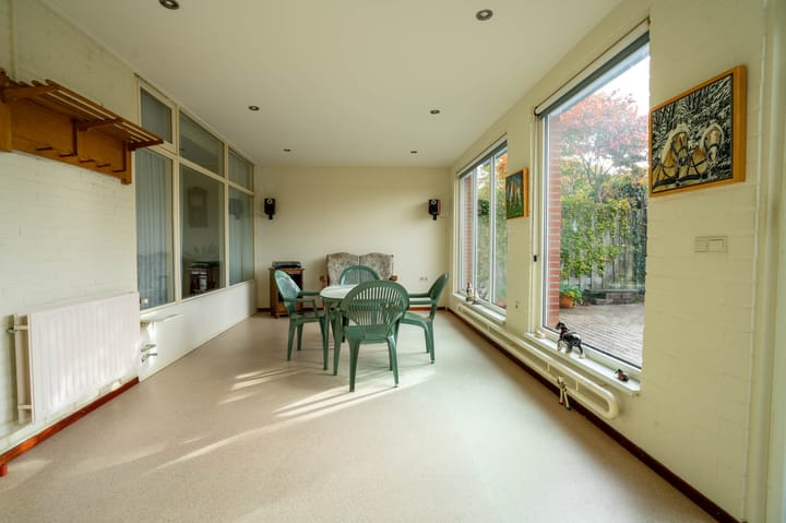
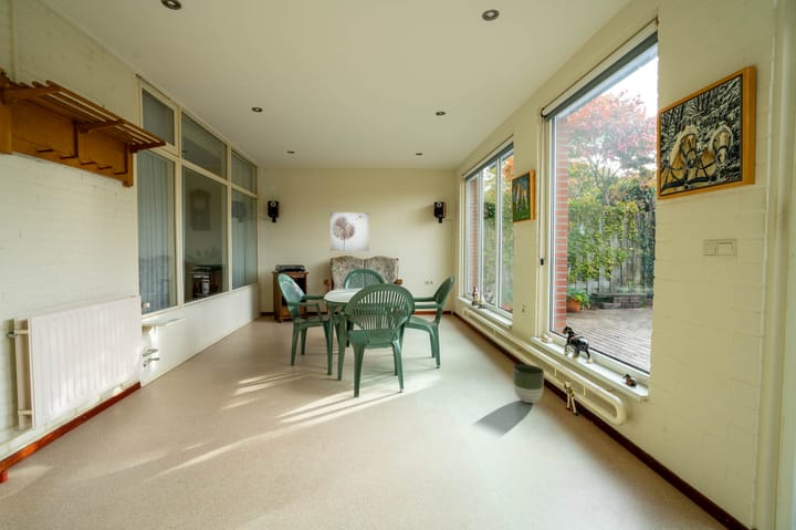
+ planter [512,363,545,404]
+ wall art [329,211,370,252]
